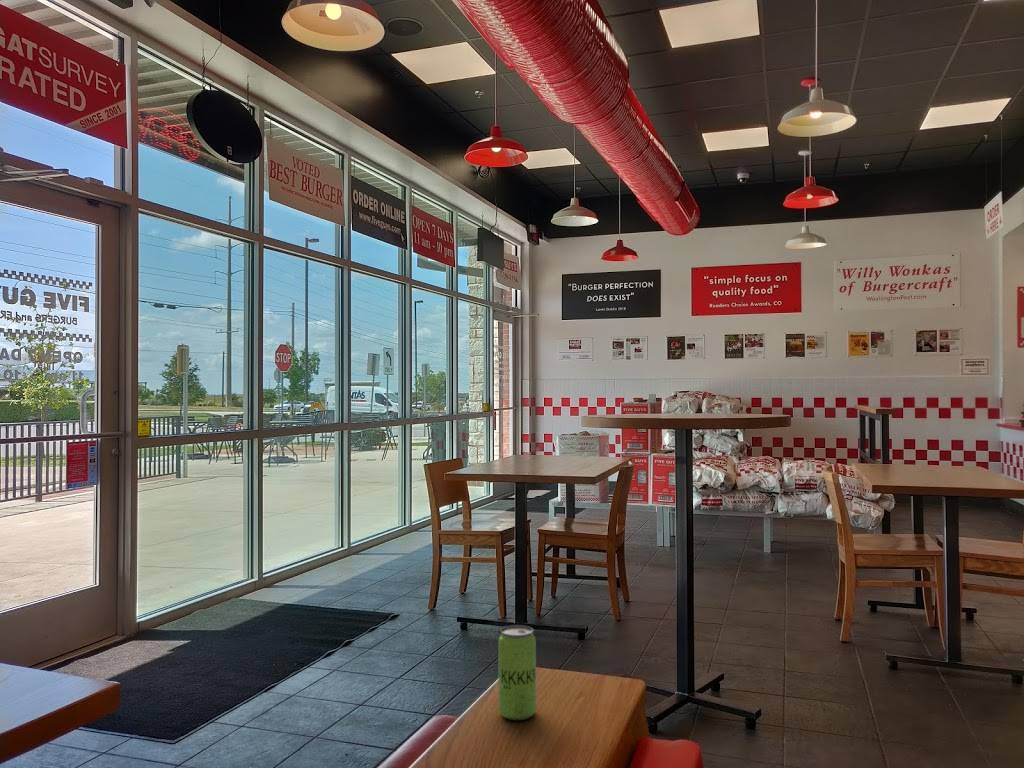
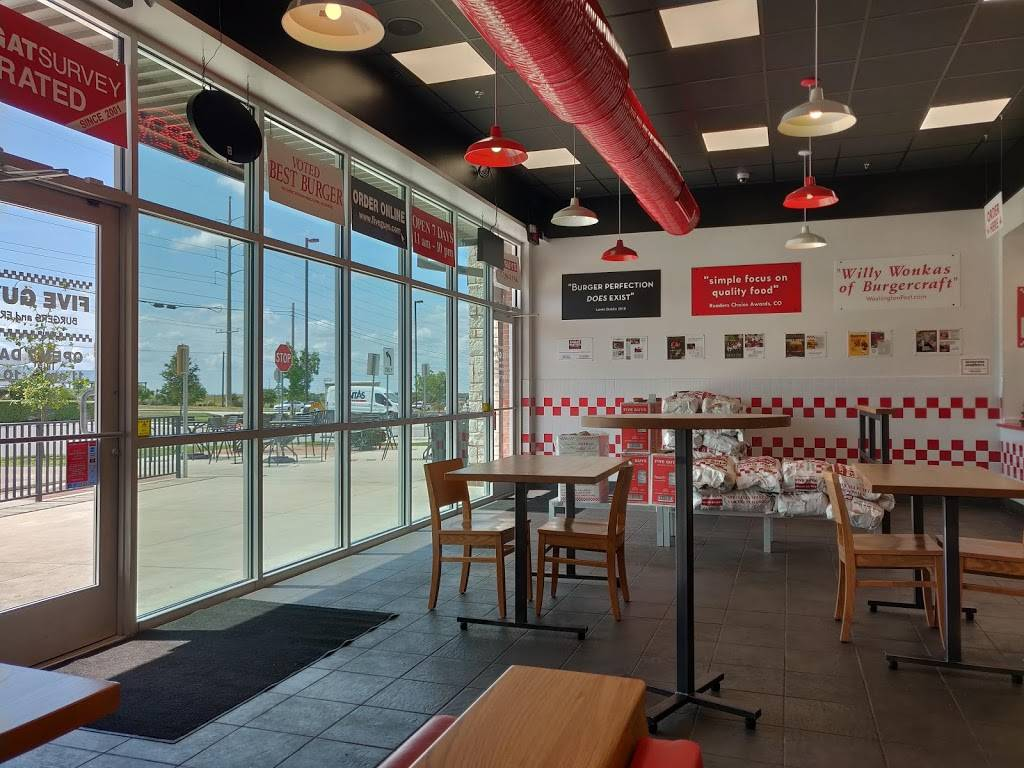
- beverage can [497,624,537,721]
